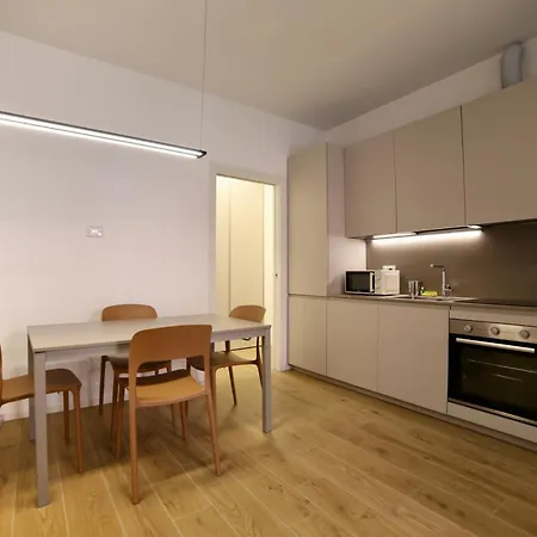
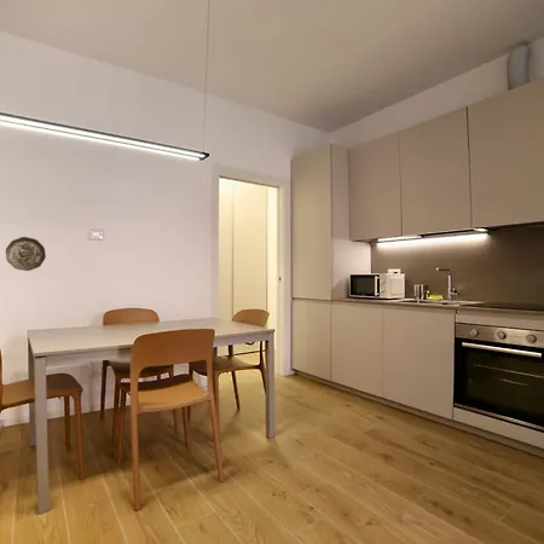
+ decorative plate [5,236,47,272]
